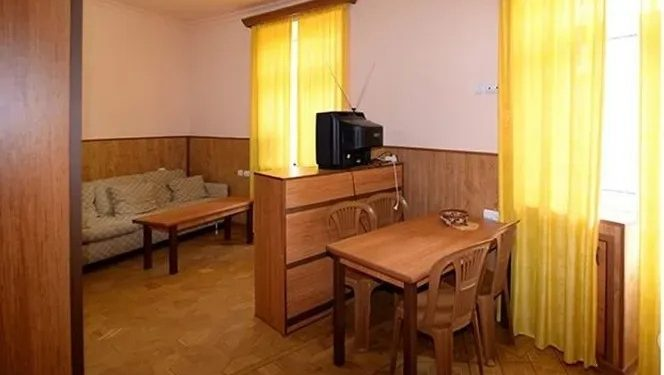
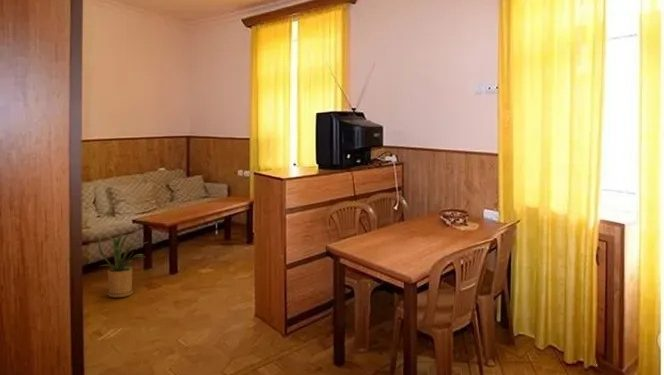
+ house plant [97,232,148,298]
